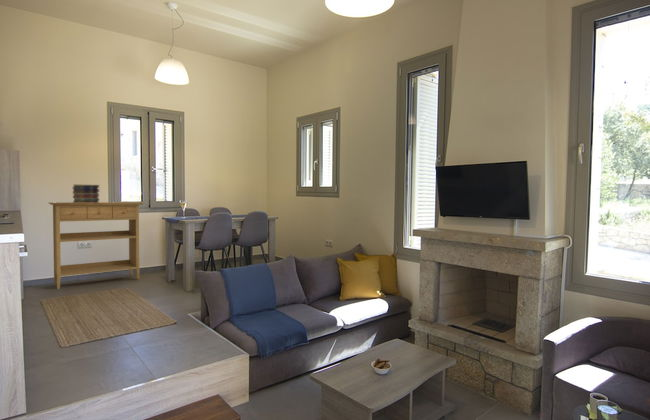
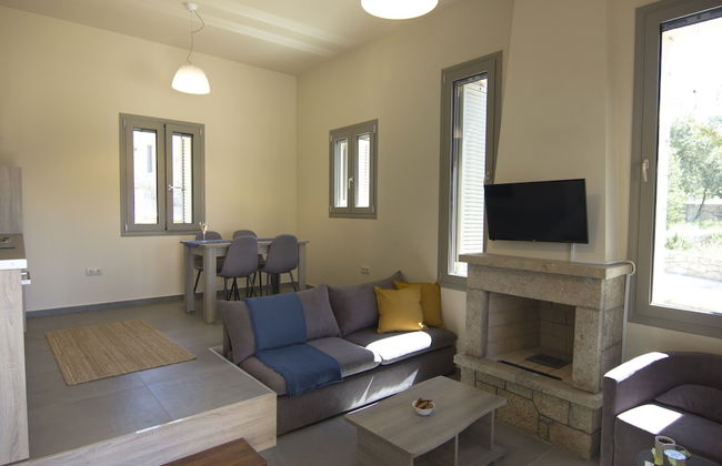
- console table [48,201,144,290]
- book stack [72,184,101,203]
